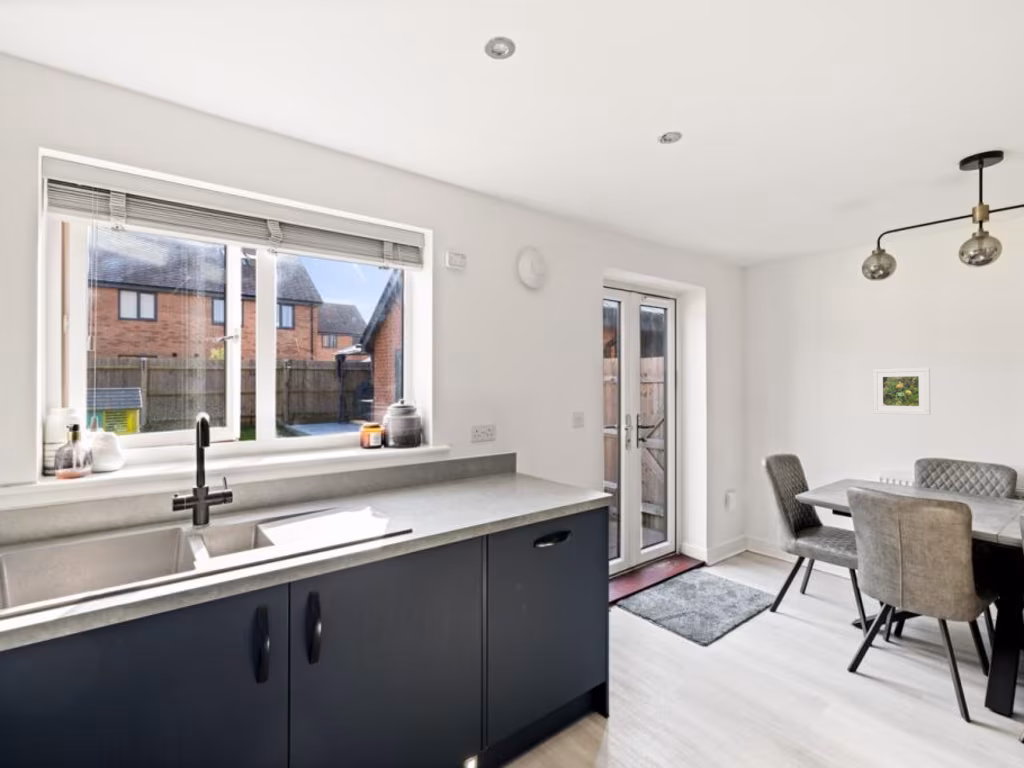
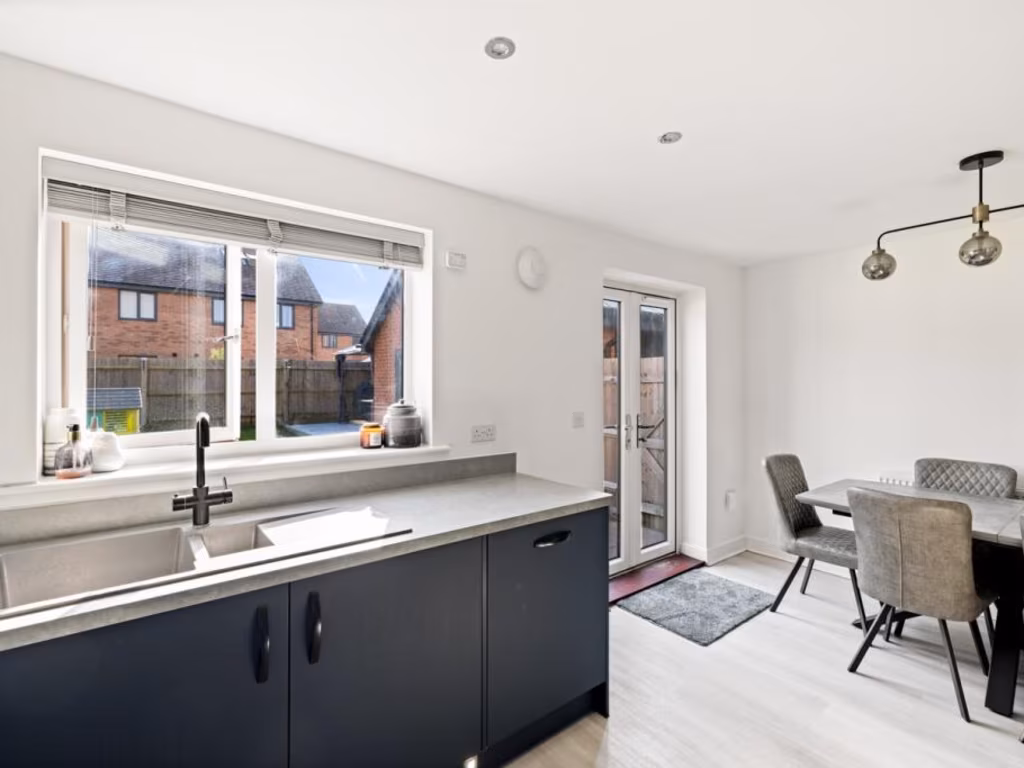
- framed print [872,366,931,416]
